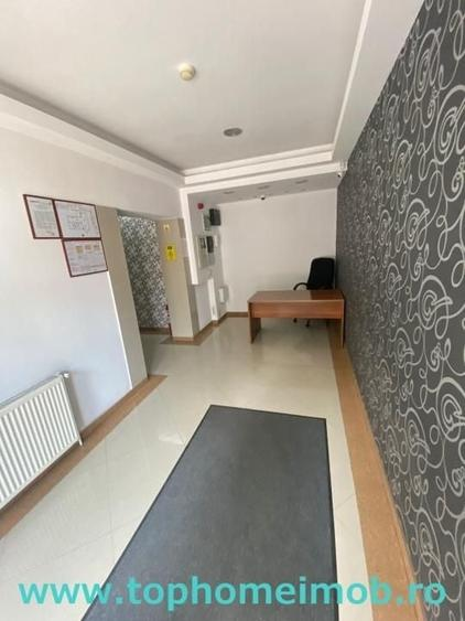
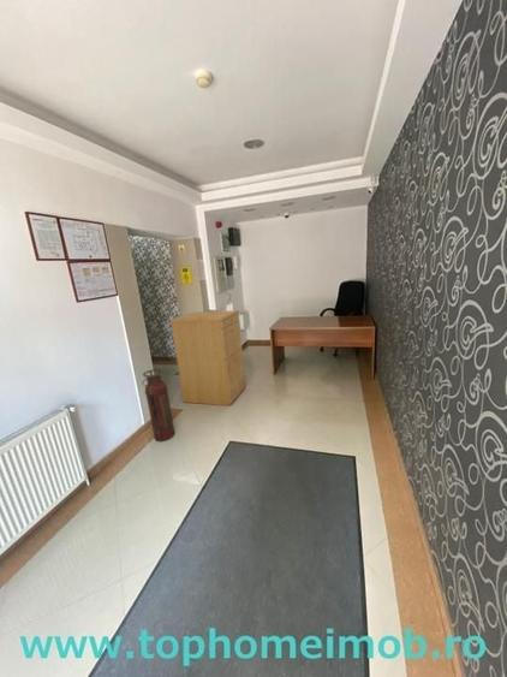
+ filing cabinet [169,309,247,406]
+ fire extinguisher [141,368,177,443]
